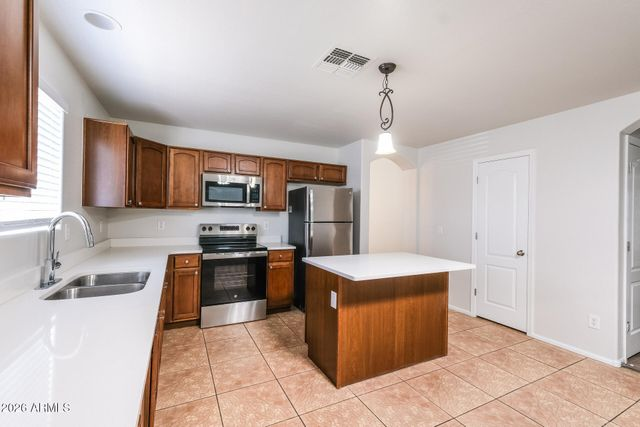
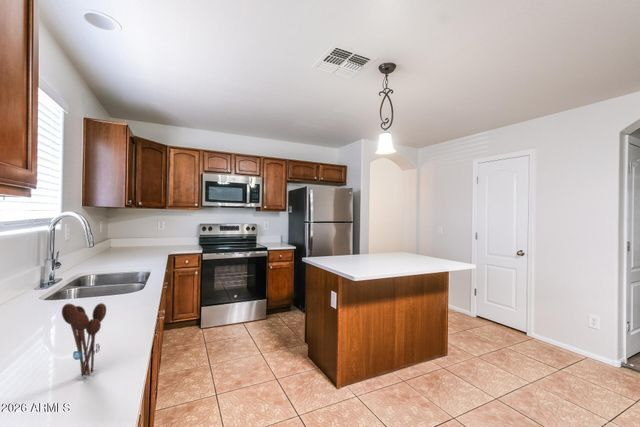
+ utensil holder [61,302,107,377]
